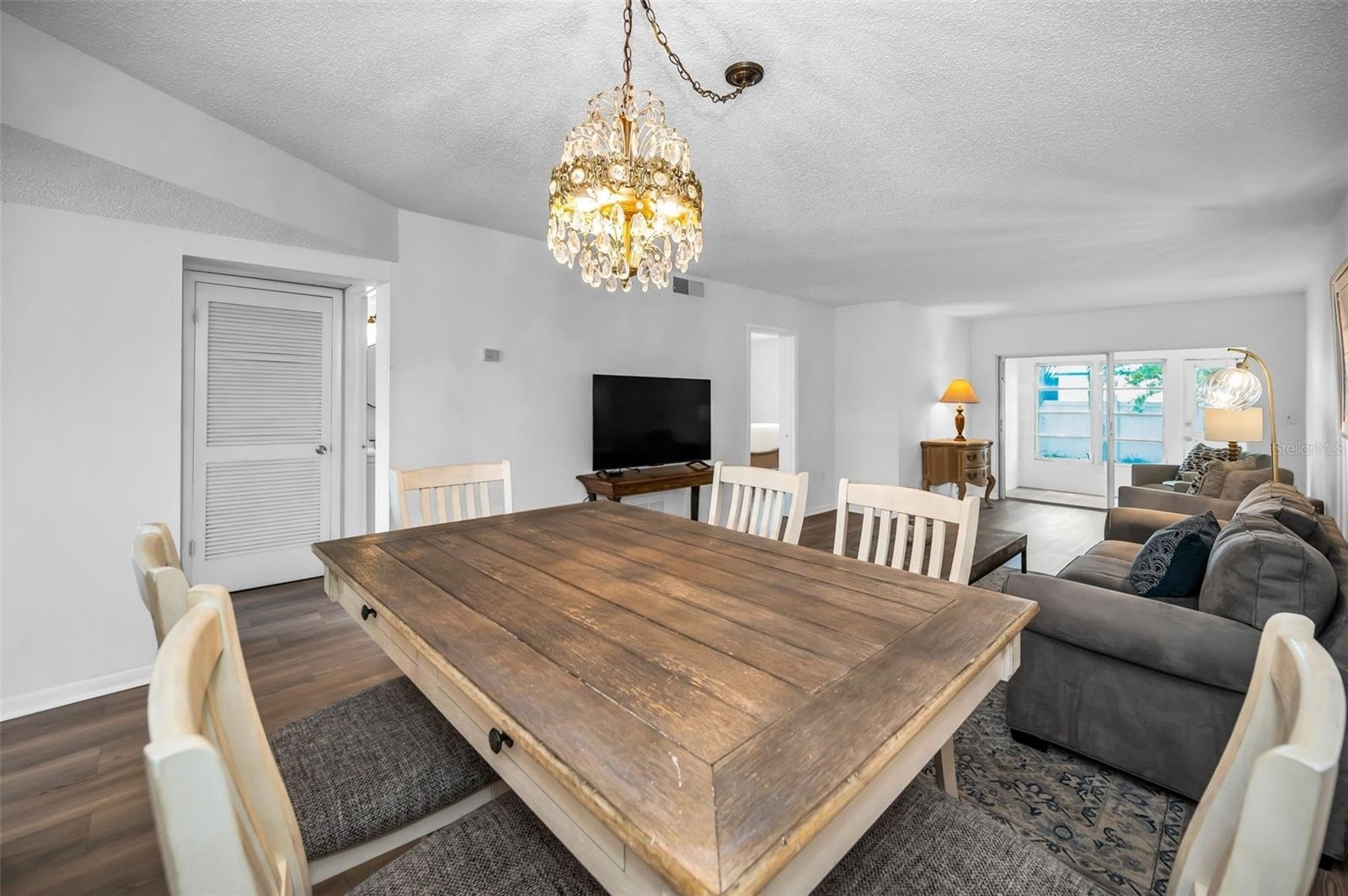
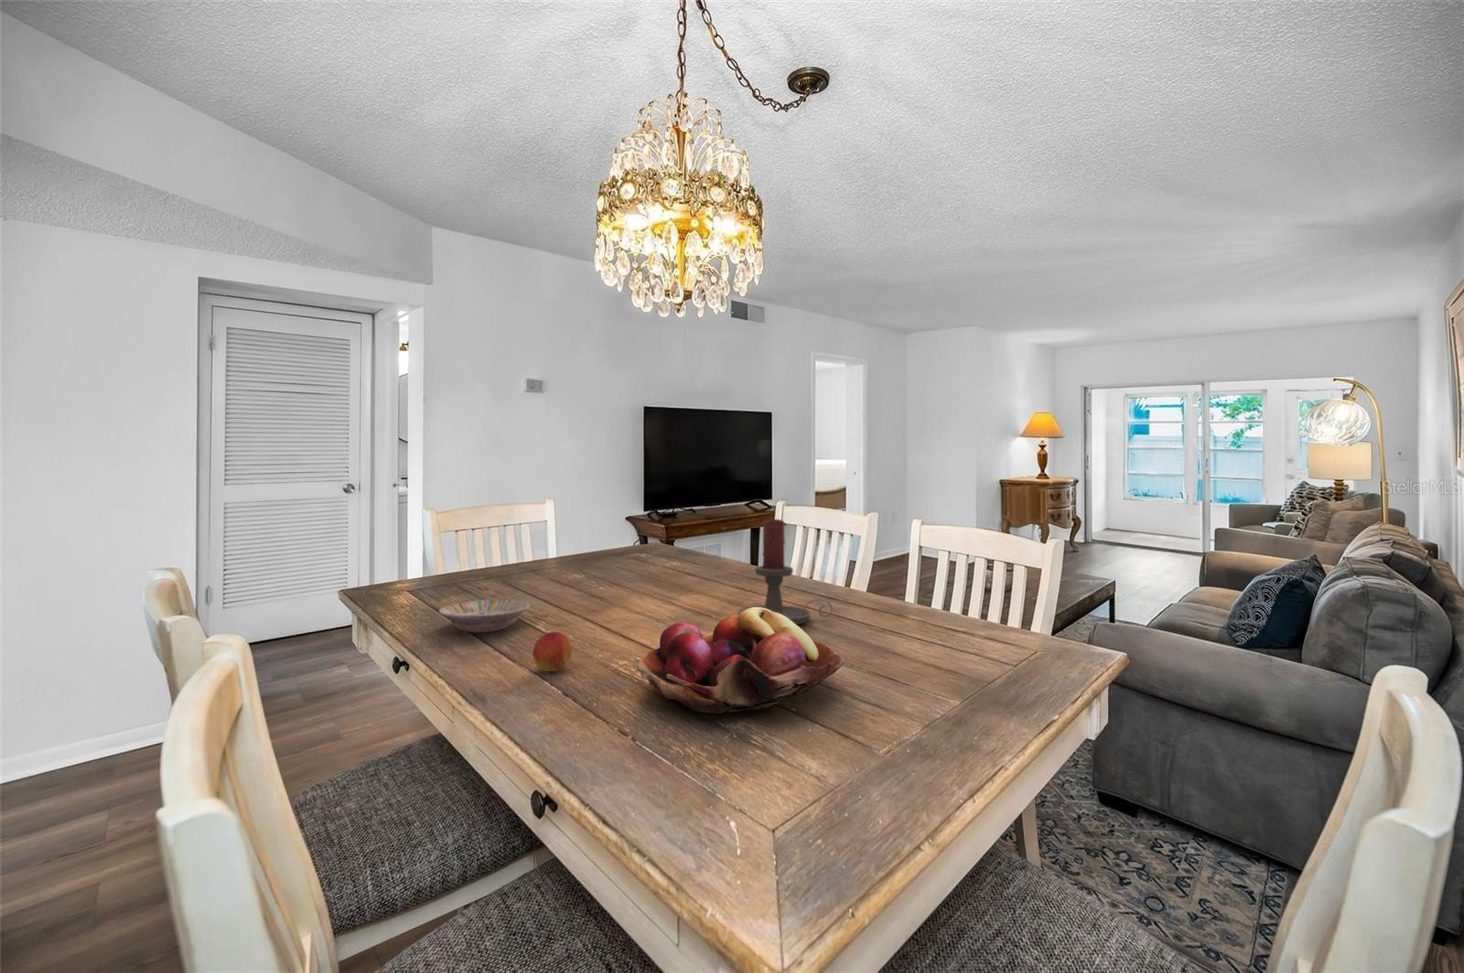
+ peach [531,631,572,672]
+ fruit basket [636,607,845,715]
+ candle holder [736,518,834,626]
+ bowl [439,599,531,634]
